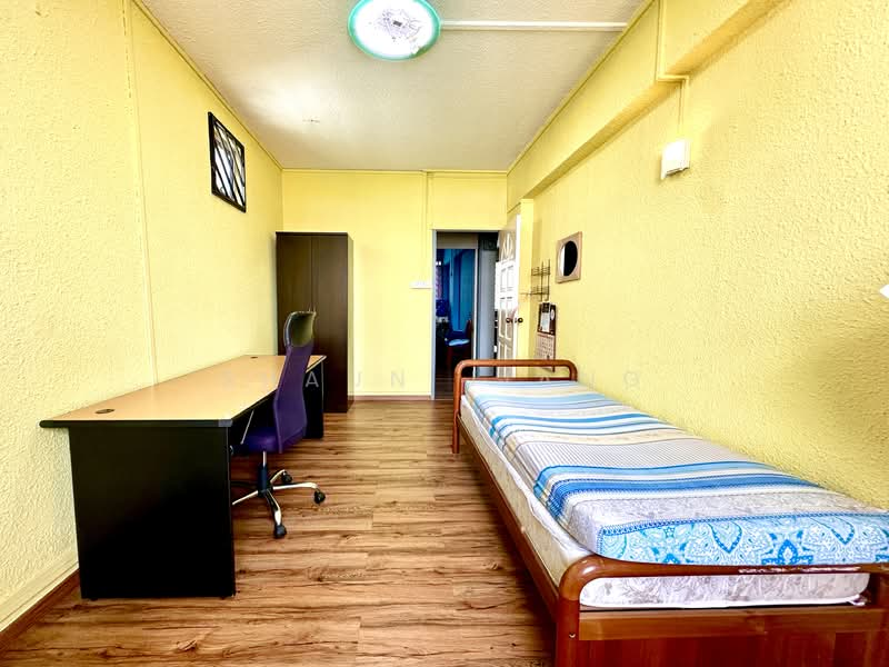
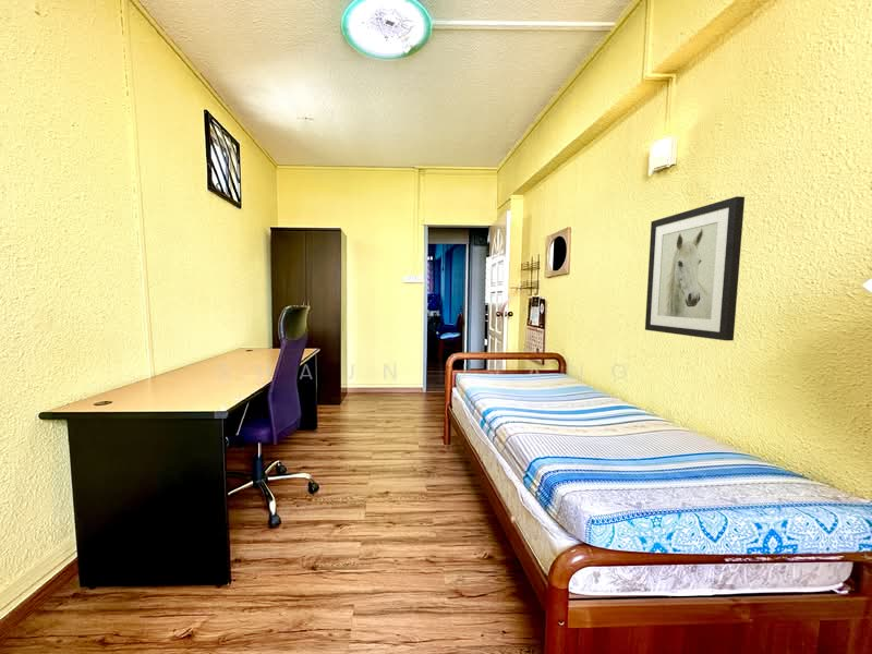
+ wall art [644,195,746,342]
